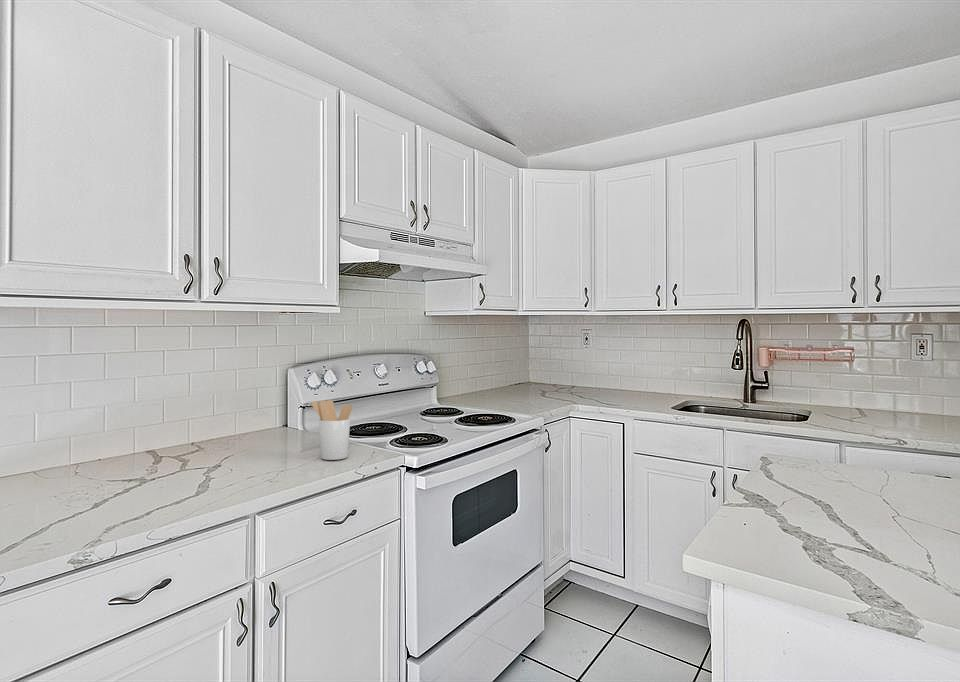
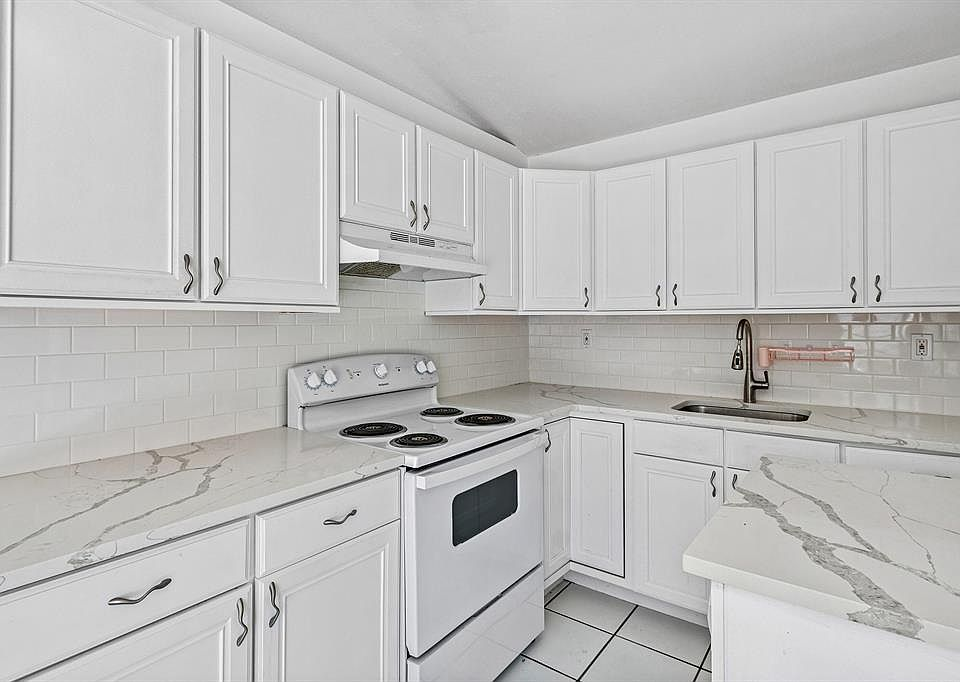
- utensil holder [310,399,354,461]
